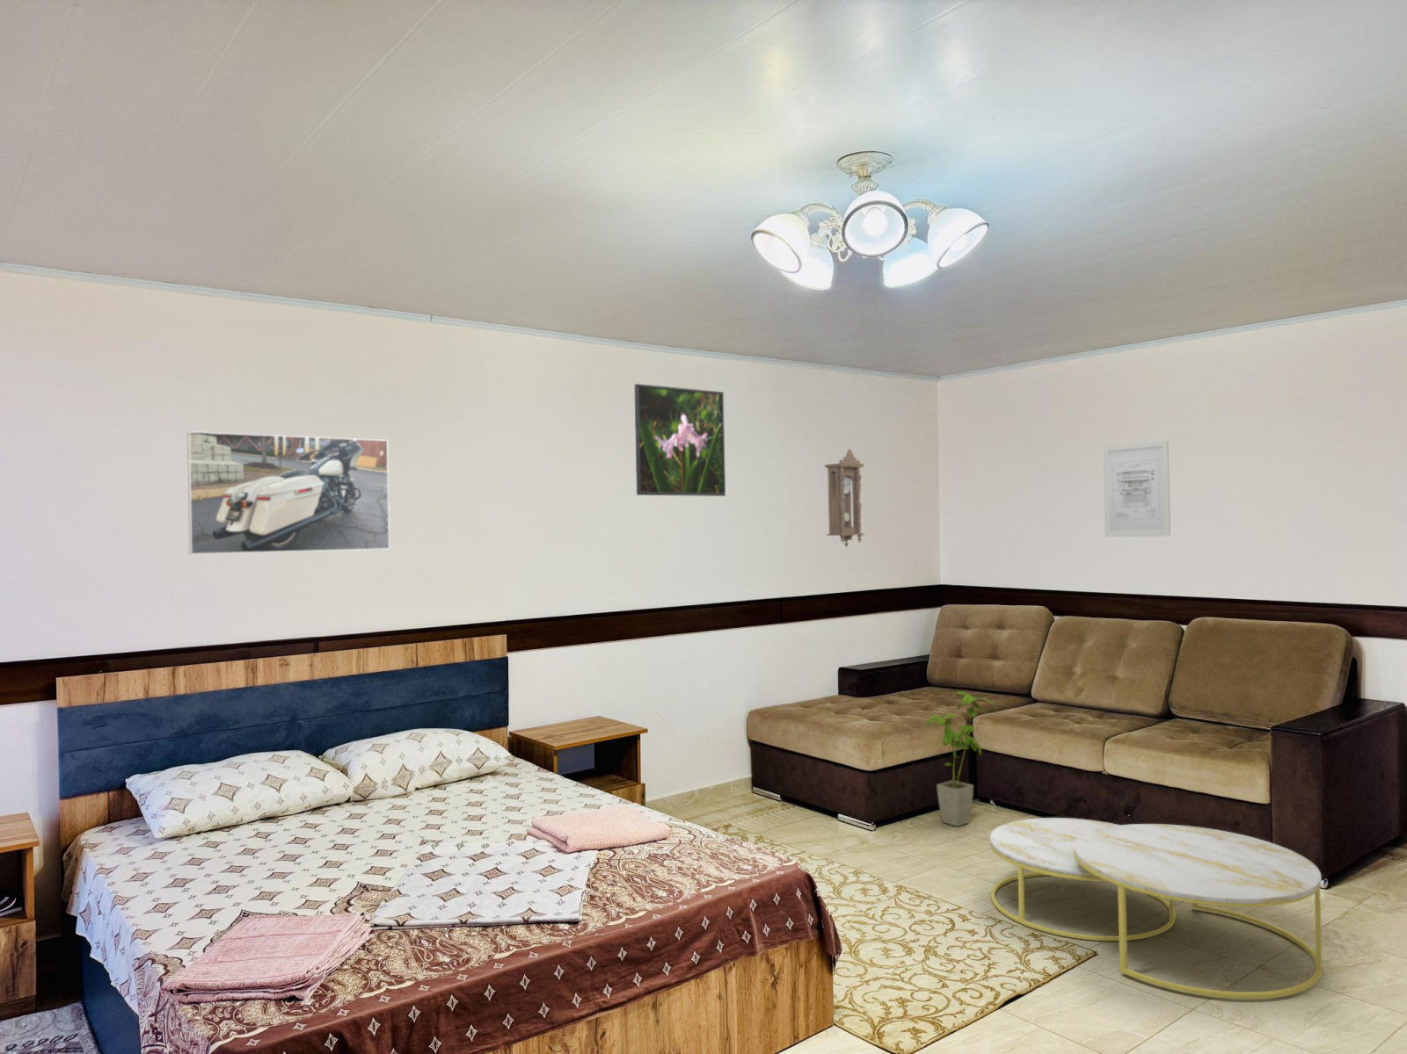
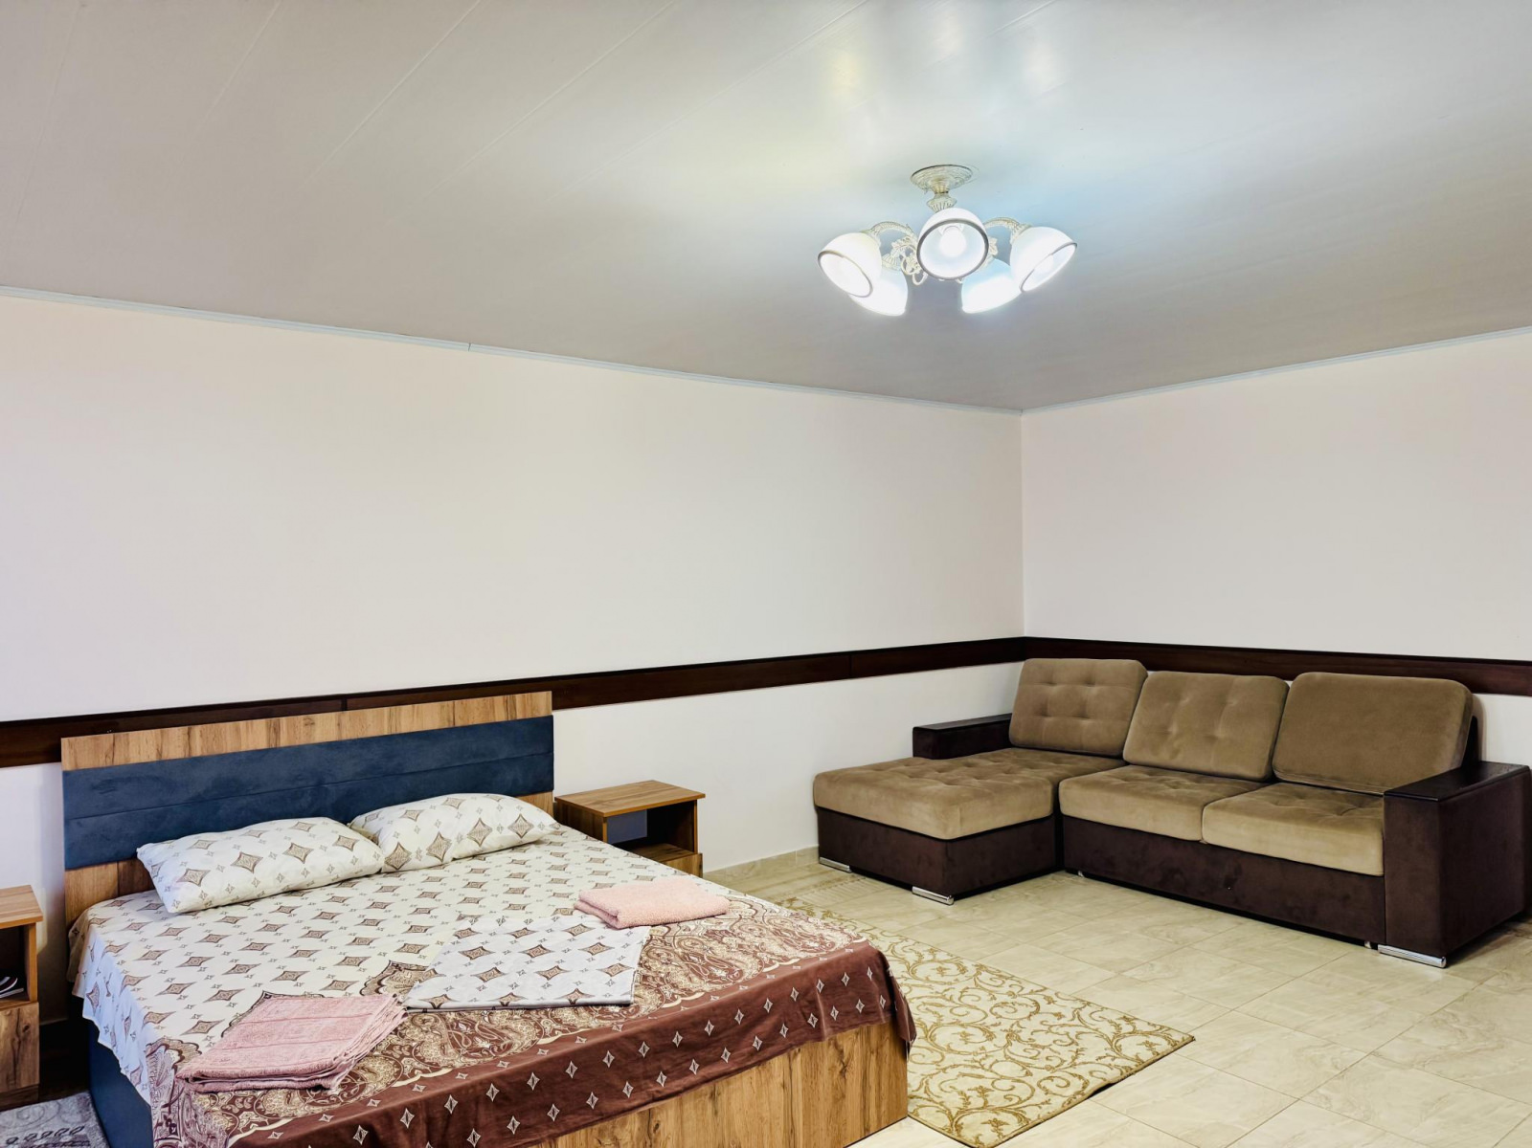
- coffee table [989,817,1324,1000]
- pendulum clock [823,448,865,548]
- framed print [186,431,390,555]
- wall art [1102,440,1171,538]
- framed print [634,383,727,497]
- house plant [926,691,999,827]
